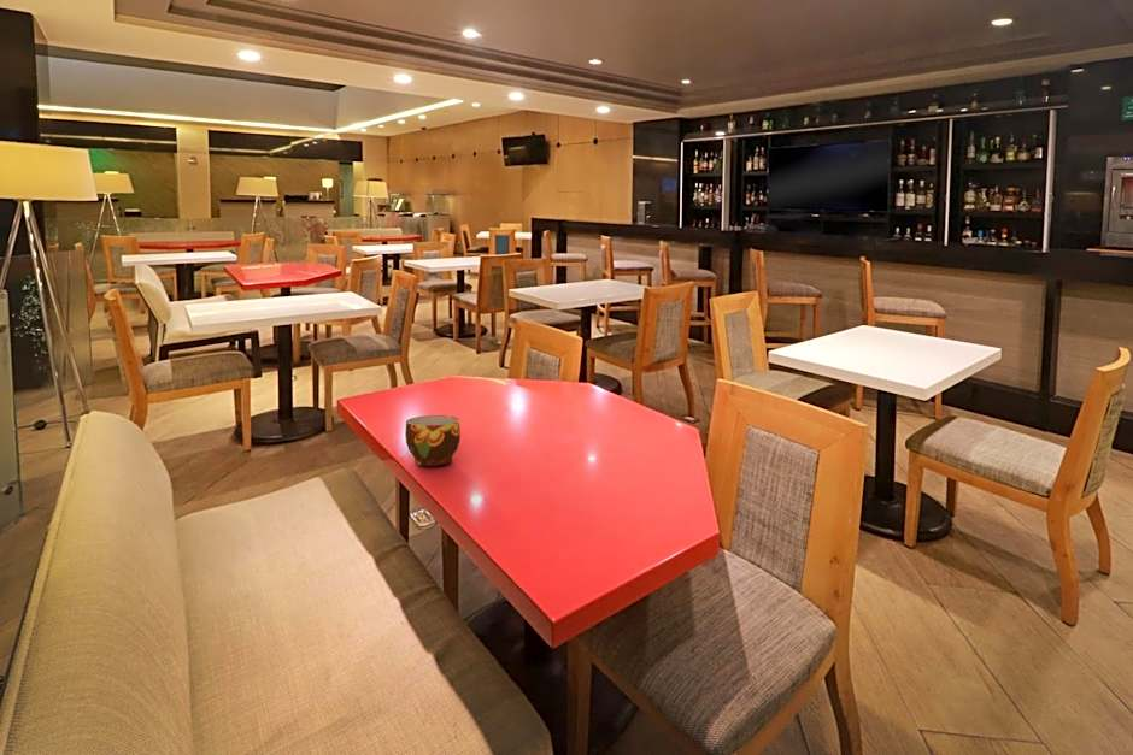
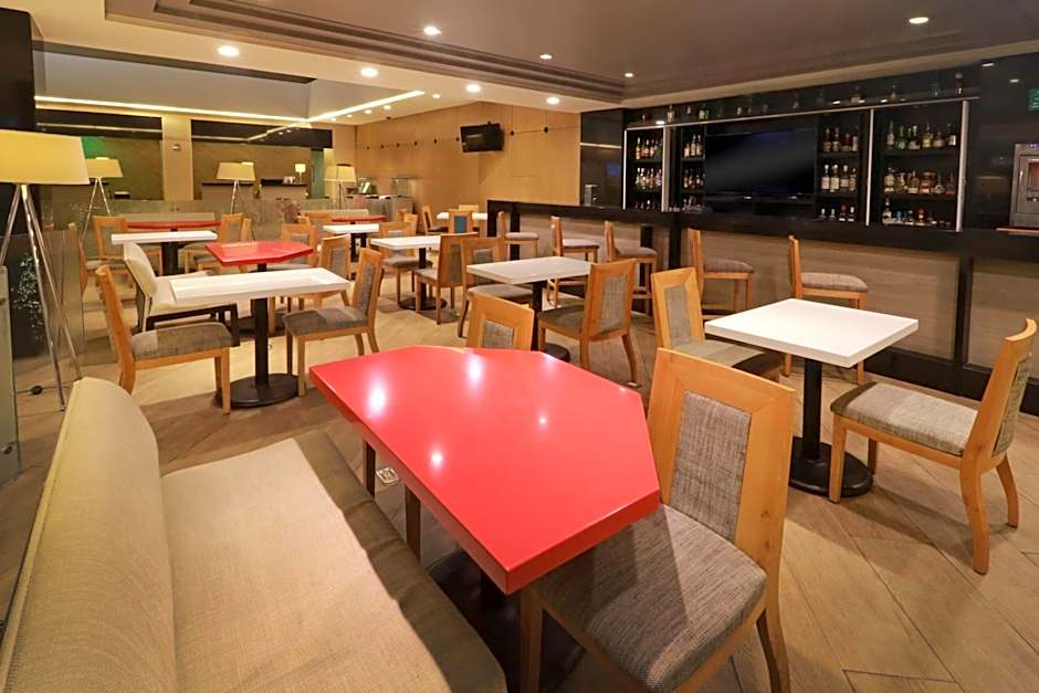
- cup [404,414,462,467]
